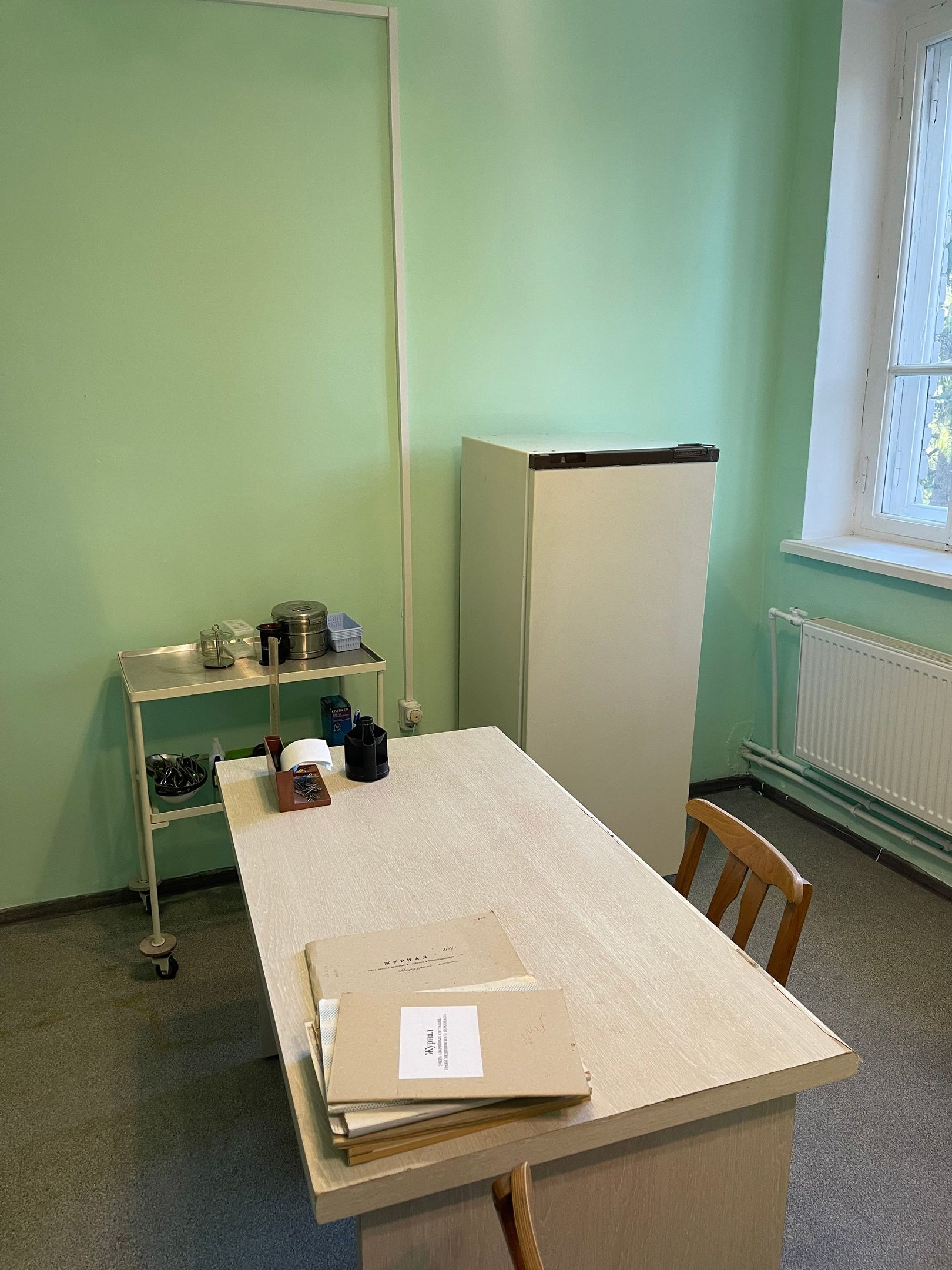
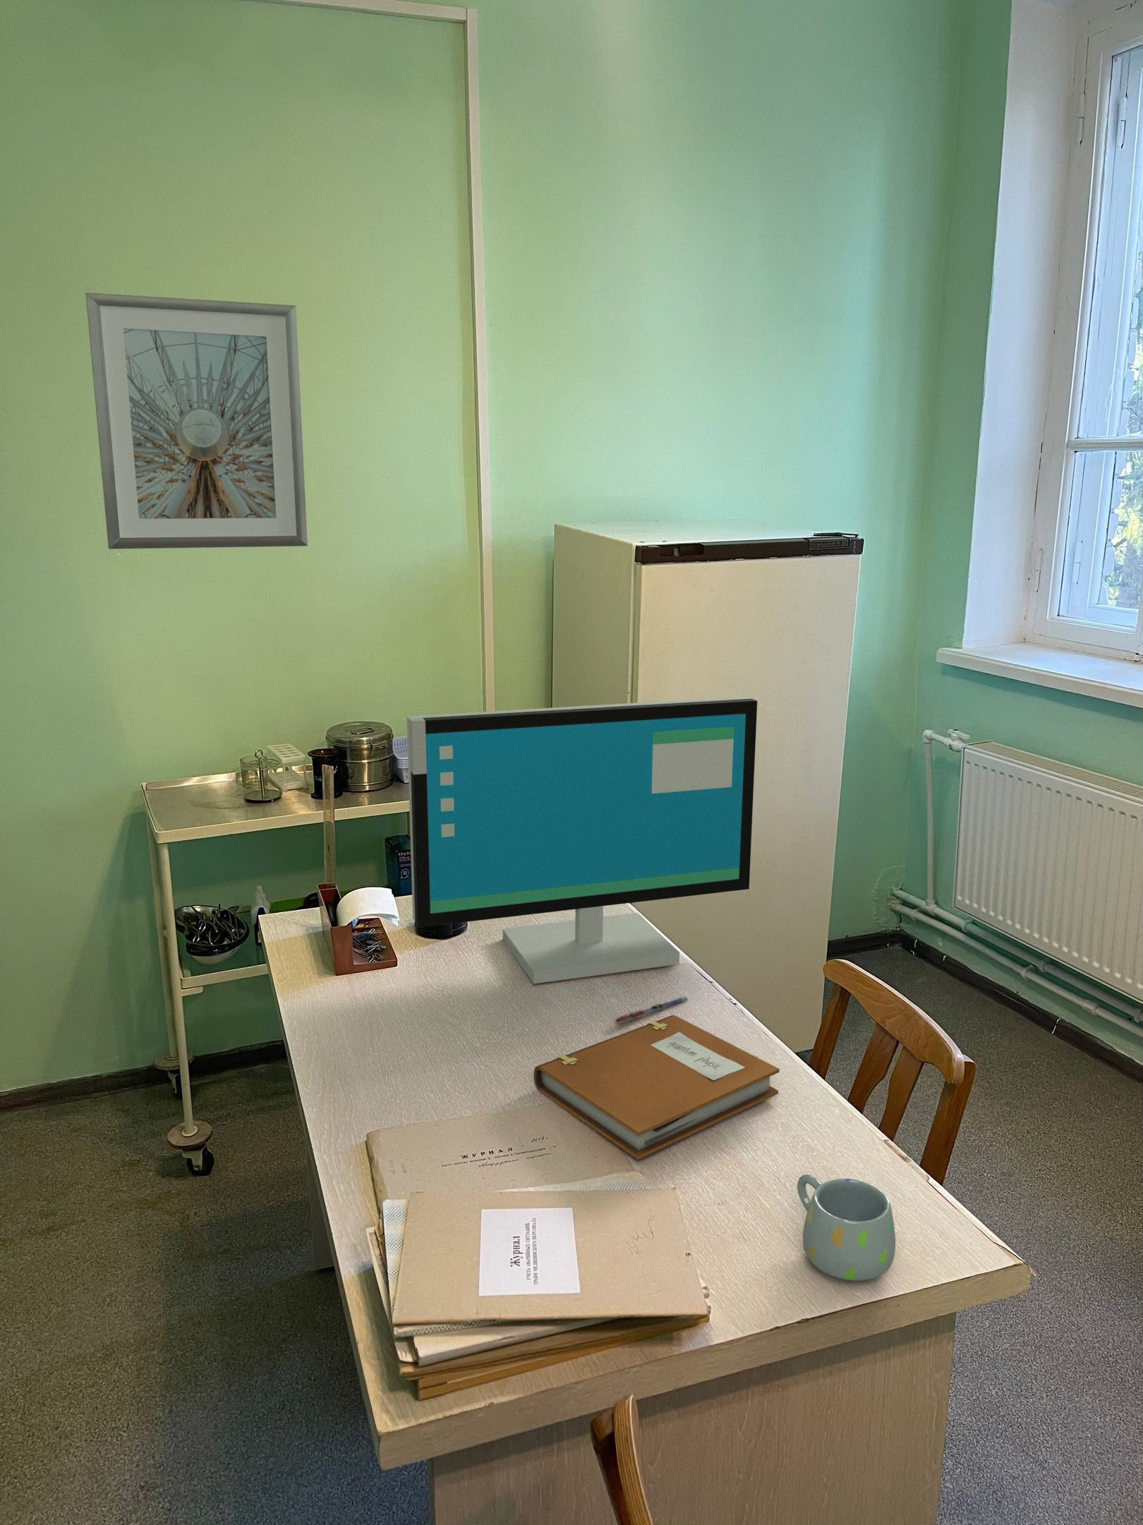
+ pen [614,995,689,1024]
+ picture frame [85,292,309,550]
+ computer monitor [406,696,758,985]
+ notebook [533,1015,780,1160]
+ mug [796,1173,896,1281]
